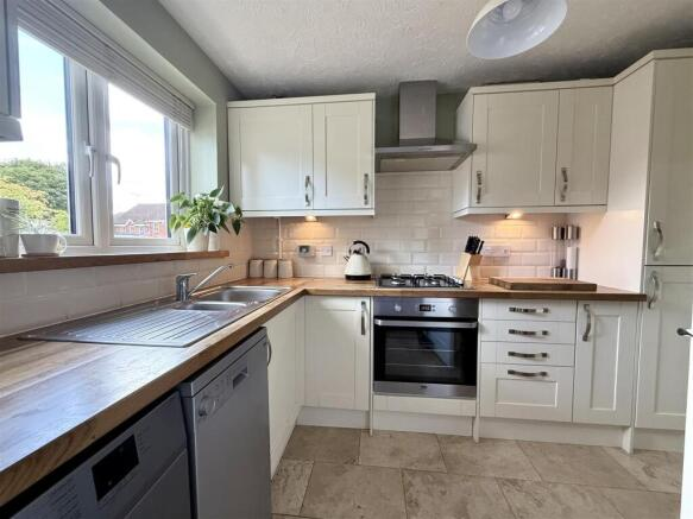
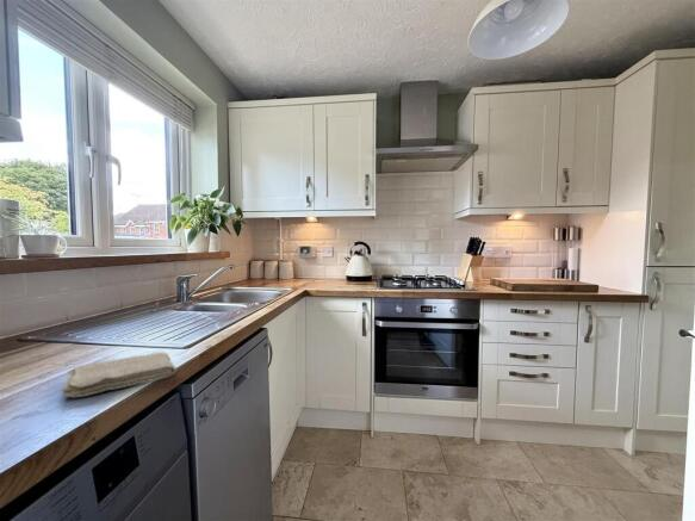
+ washcloth [62,352,178,399]
